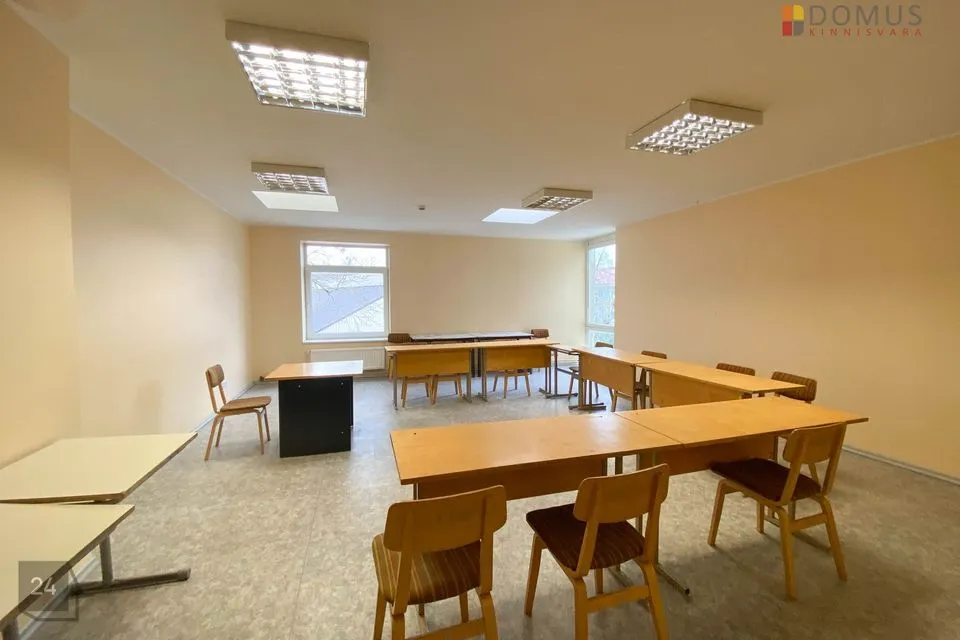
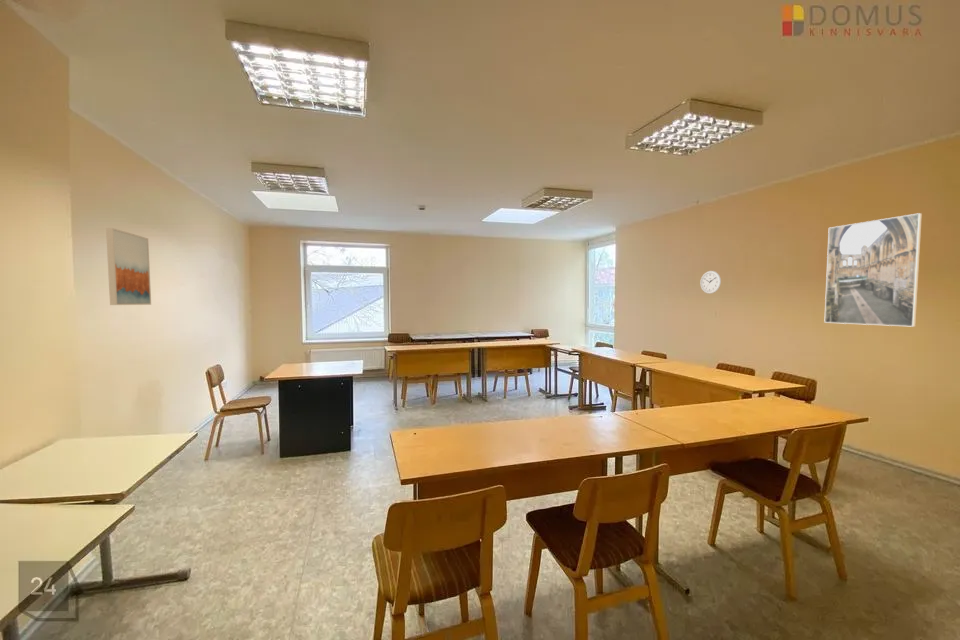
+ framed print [823,212,923,328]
+ wall art [105,227,152,306]
+ wall clock [699,270,722,295]
